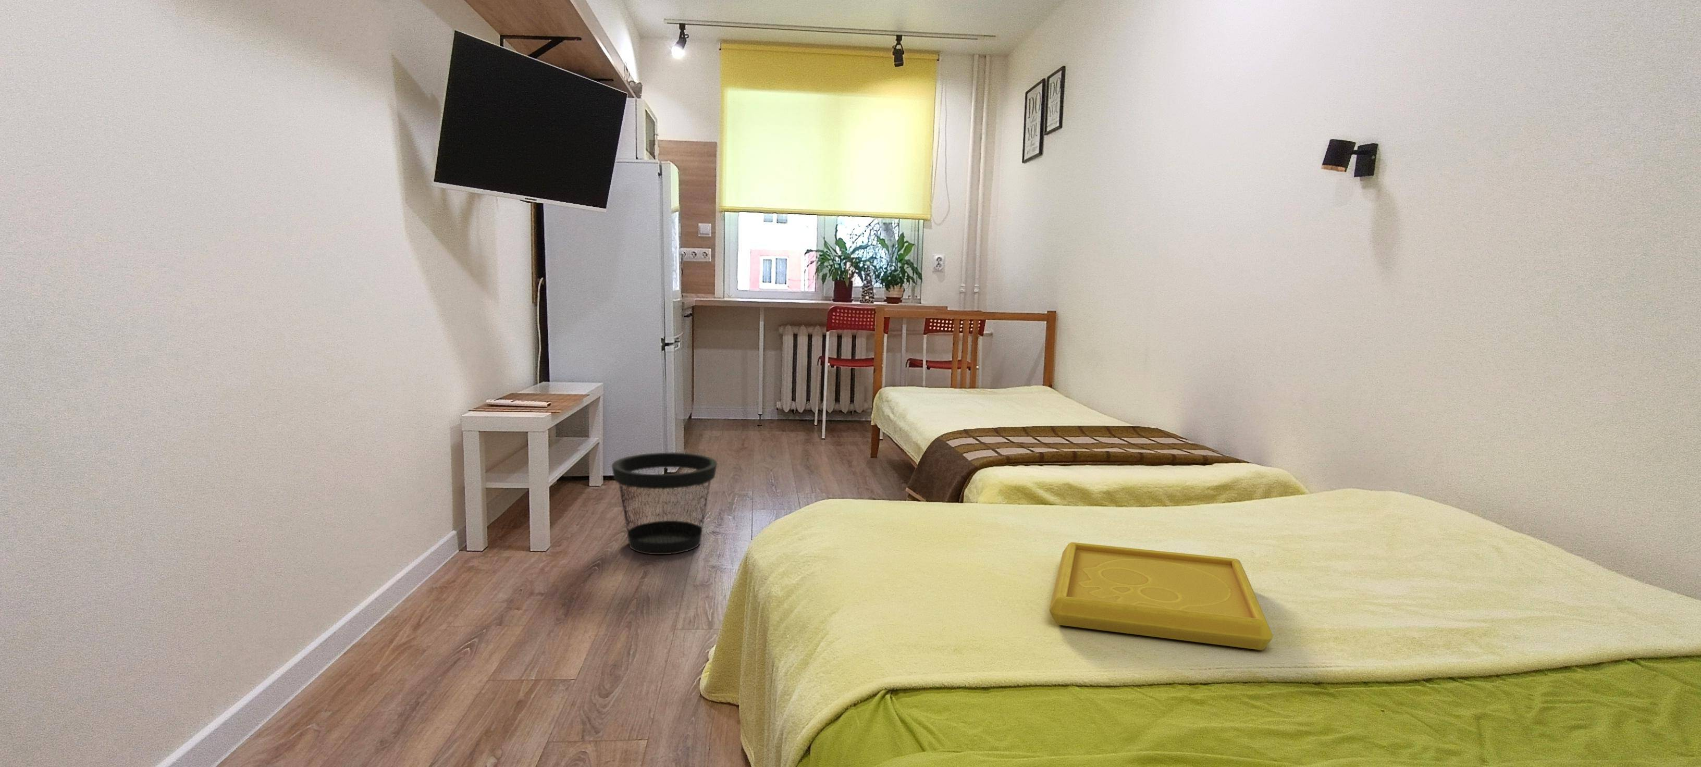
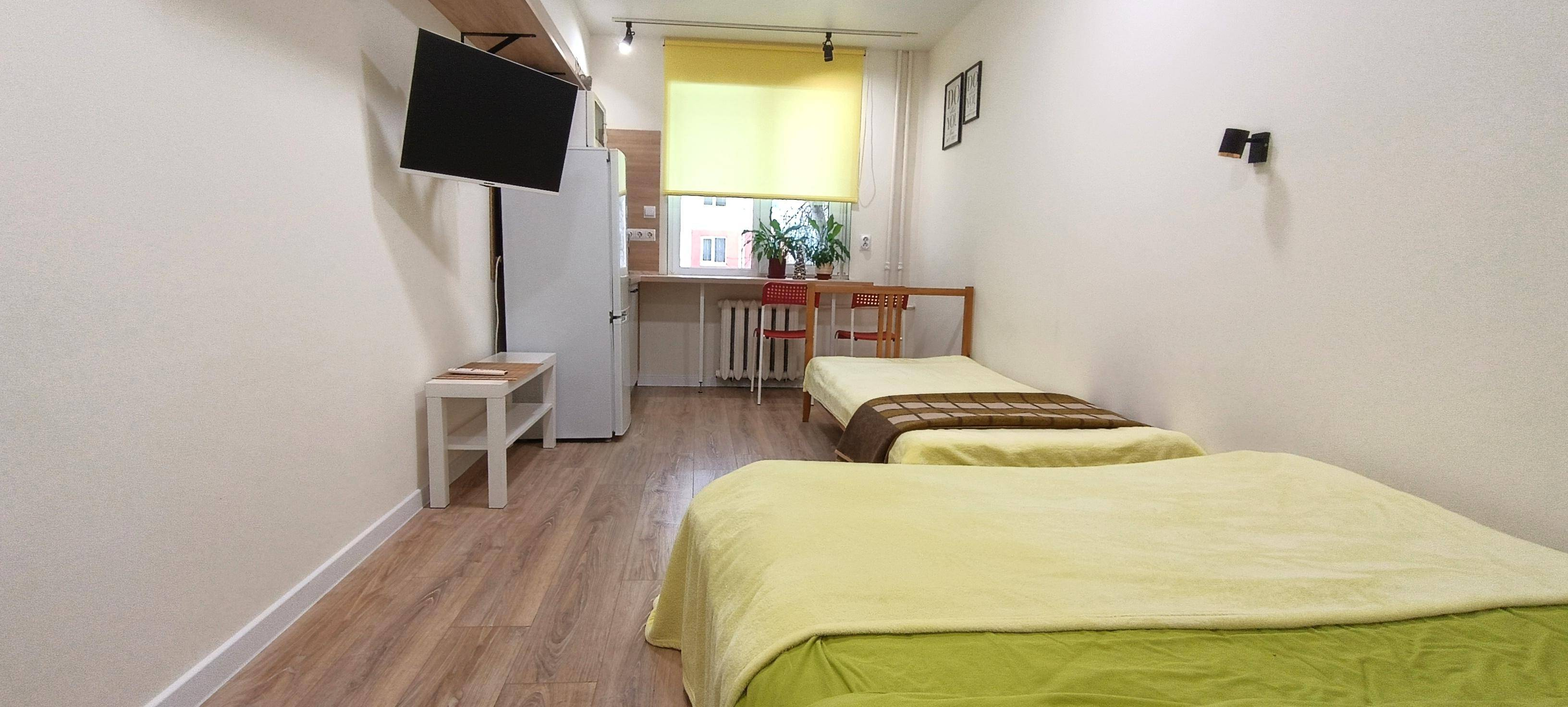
- wastebasket [612,451,718,555]
- serving tray [1049,542,1274,650]
